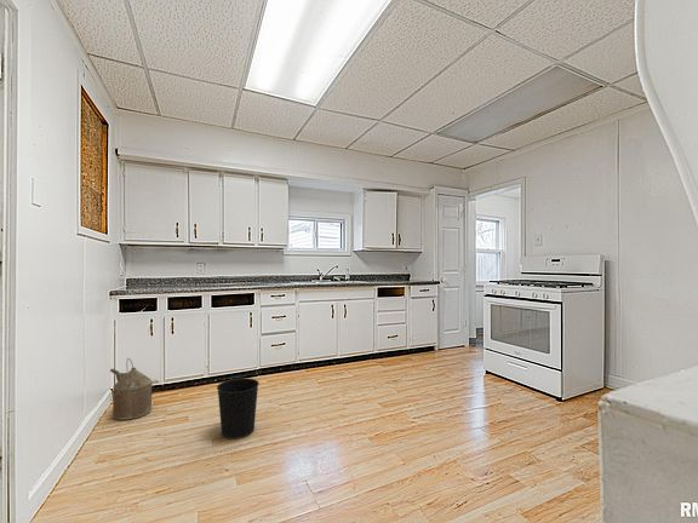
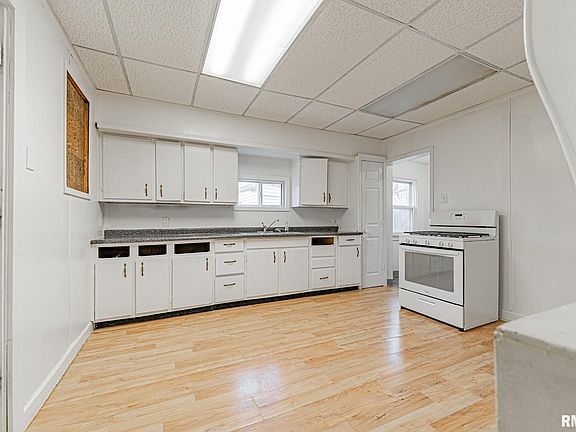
- wastebasket [216,377,261,441]
- watering can [109,357,160,421]
